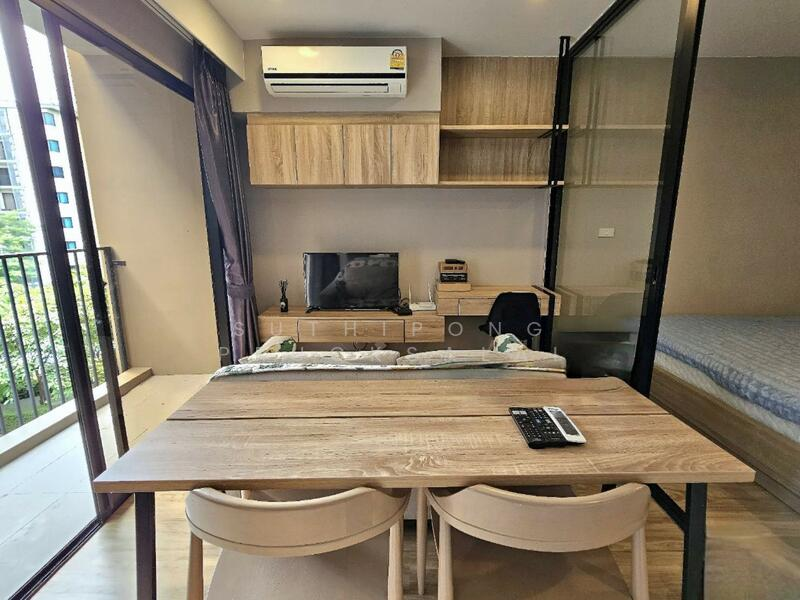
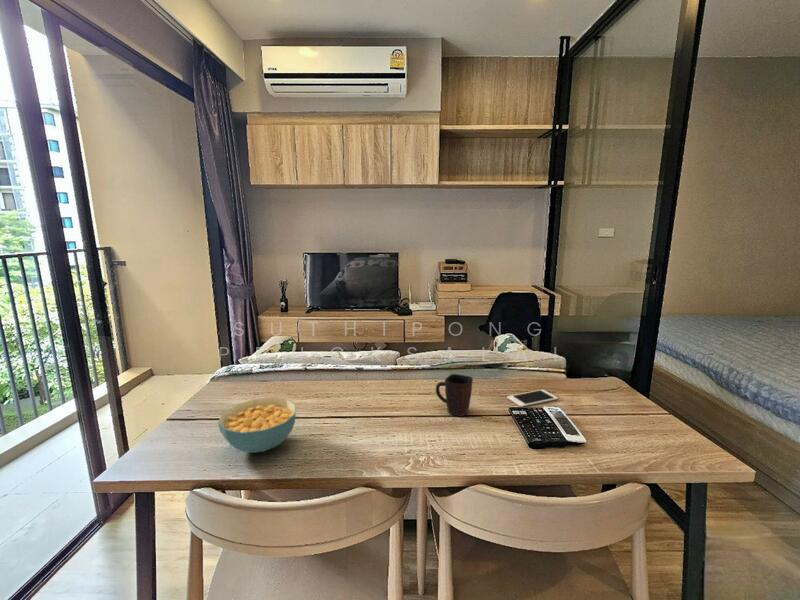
+ cereal bowl [217,396,297,454]
+ mug [435,373,474,418]
+ cell phone [506,389,559,408]
